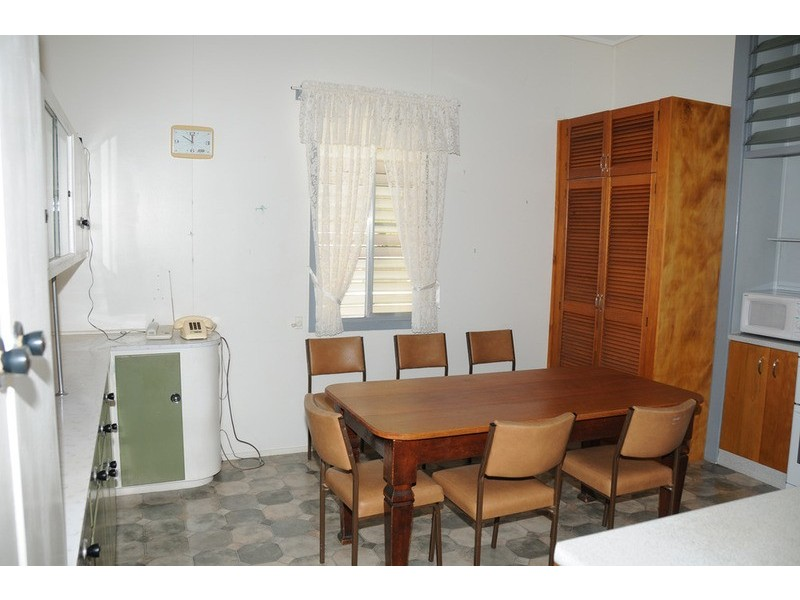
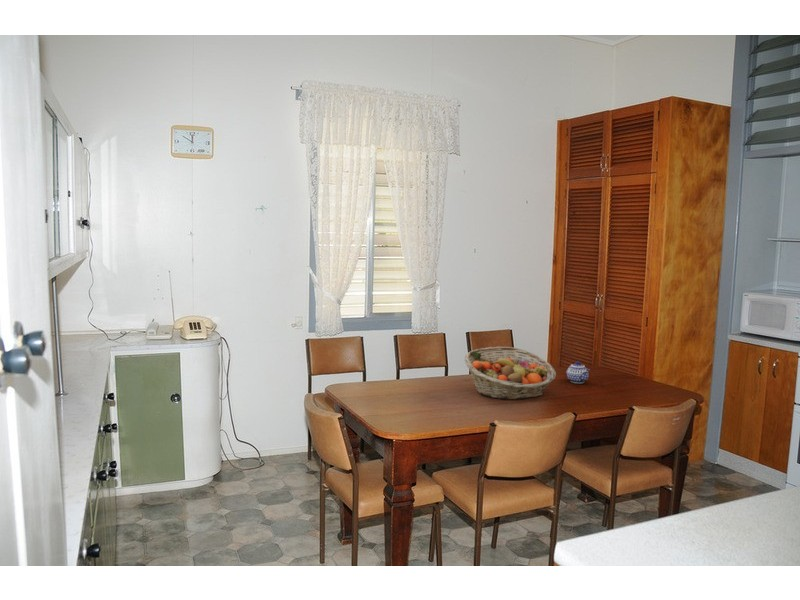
+ teapot [565,360,591,384]
+ fruit basket [463,346,557,401]
